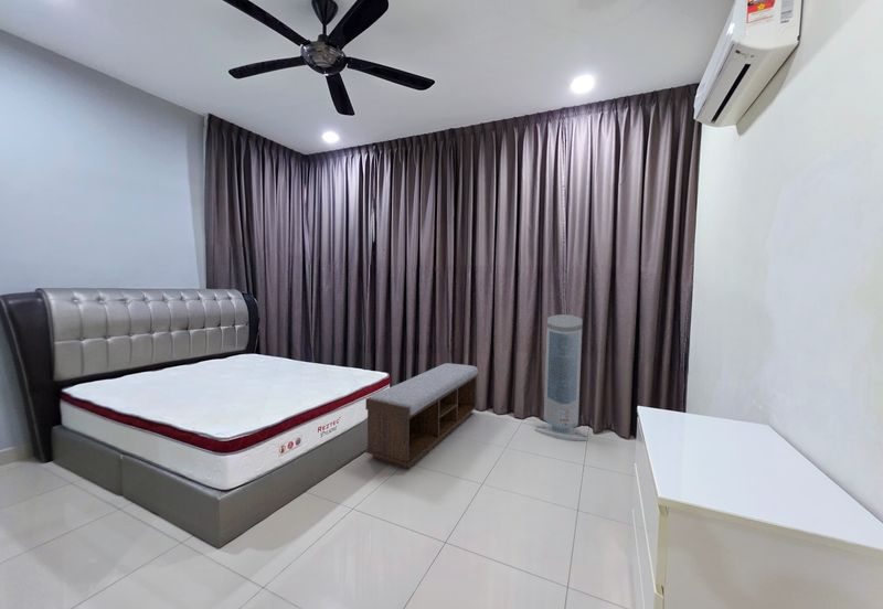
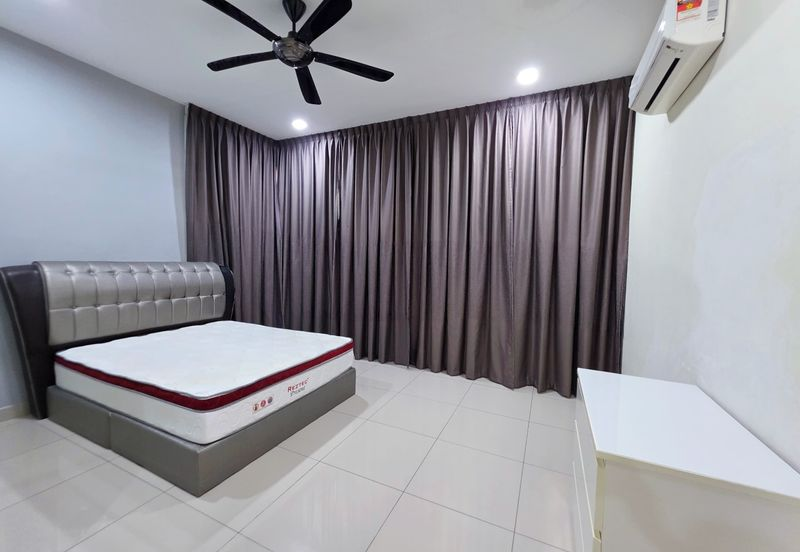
- air purifier [534,313,587,442]
- bench [364,362,479,470]
